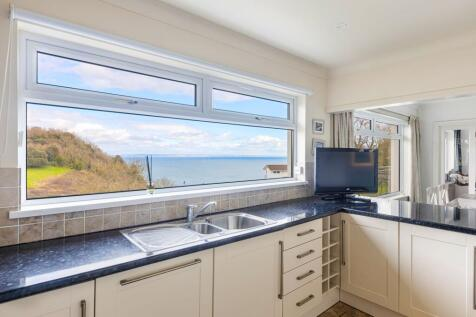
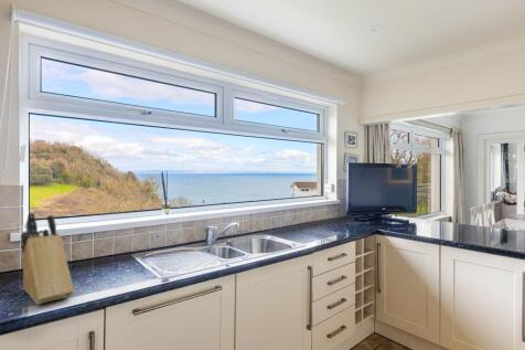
+ knife block [20,211,75,306]
